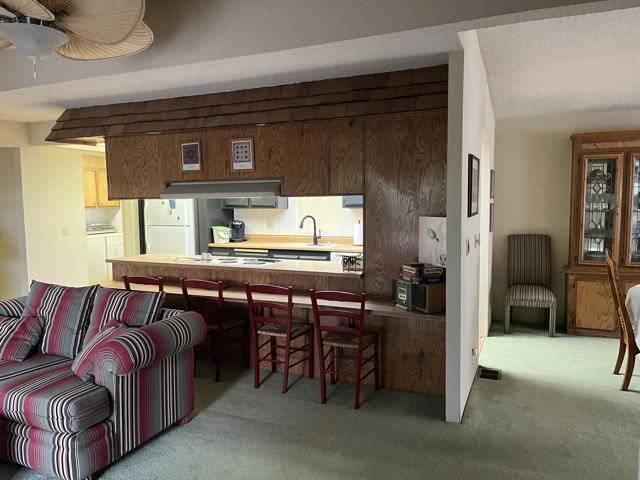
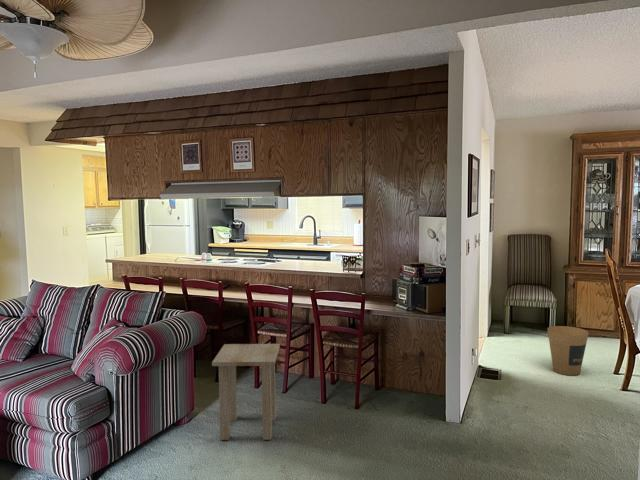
+ trash can [547,325,590,377]
+ side table [211,343,281,441]
